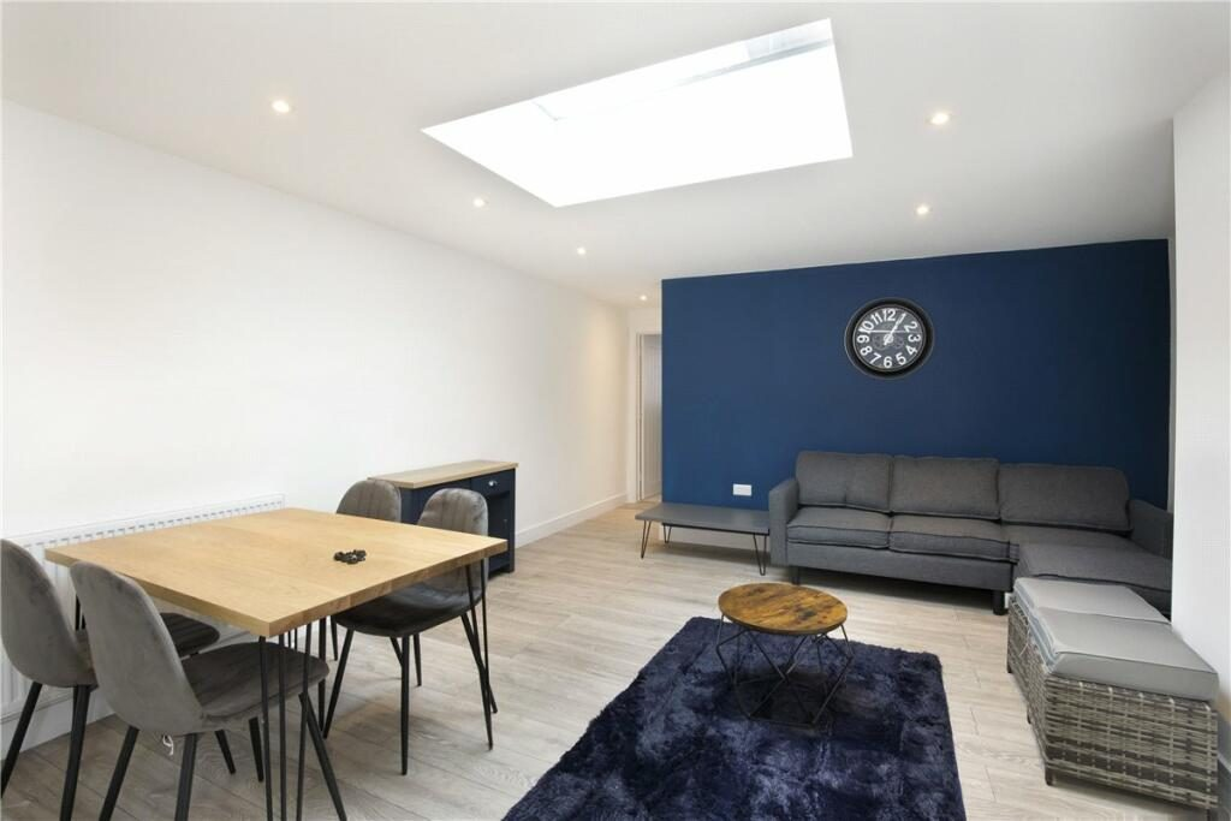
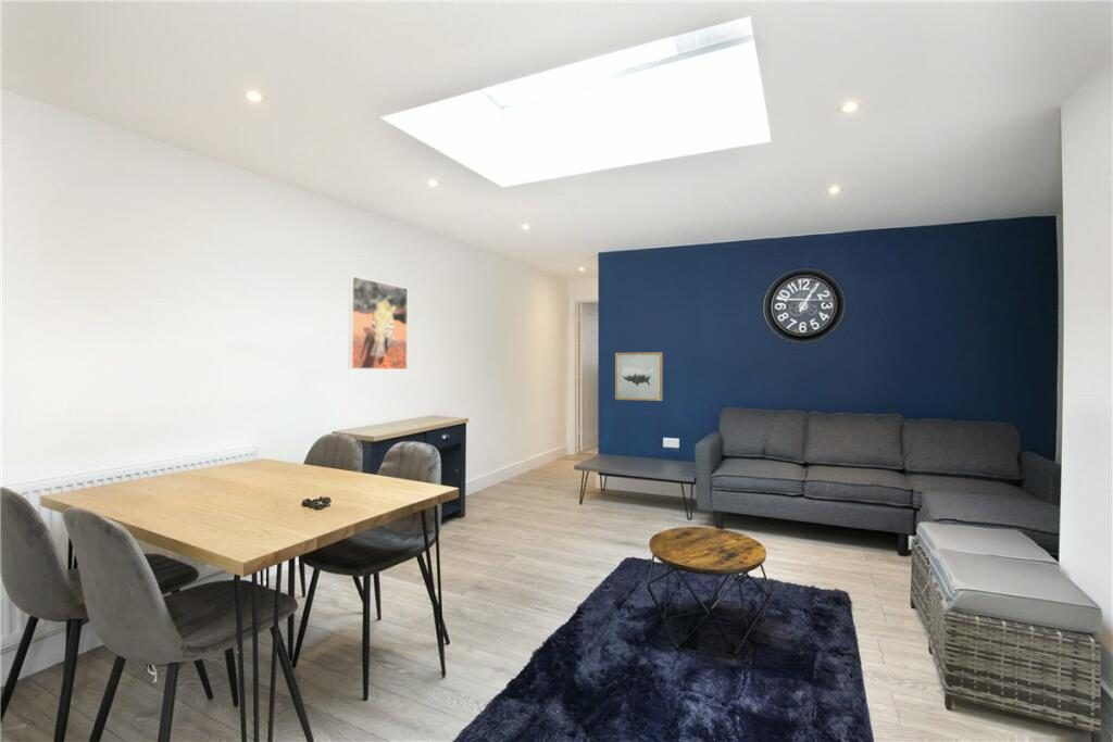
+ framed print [348,275,409,370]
+ wall art [614,351,663,402]
